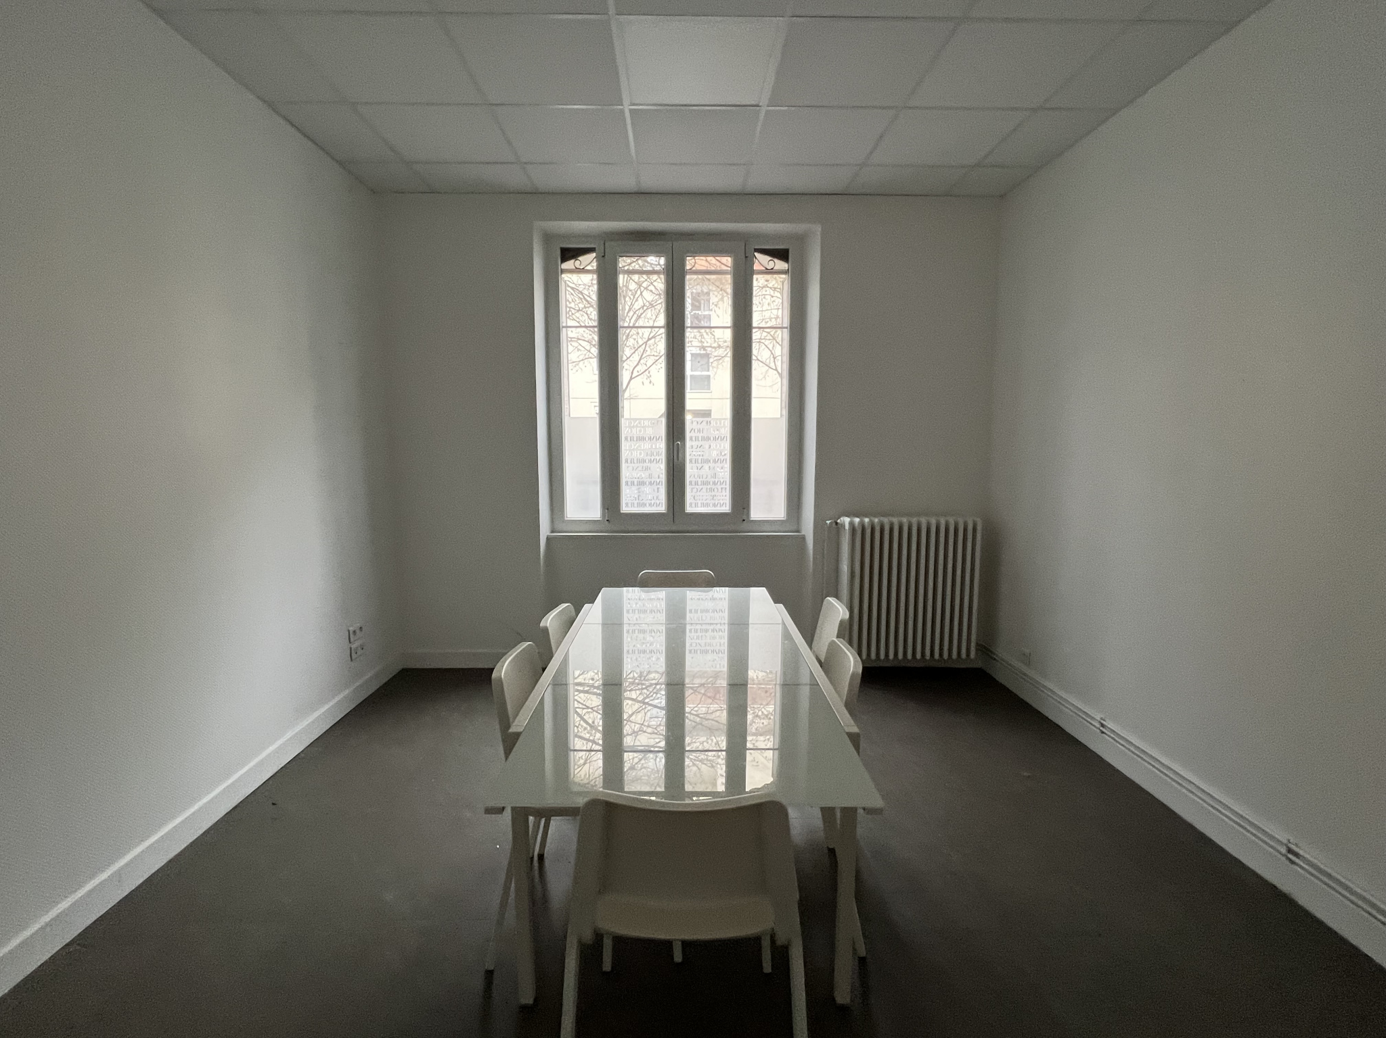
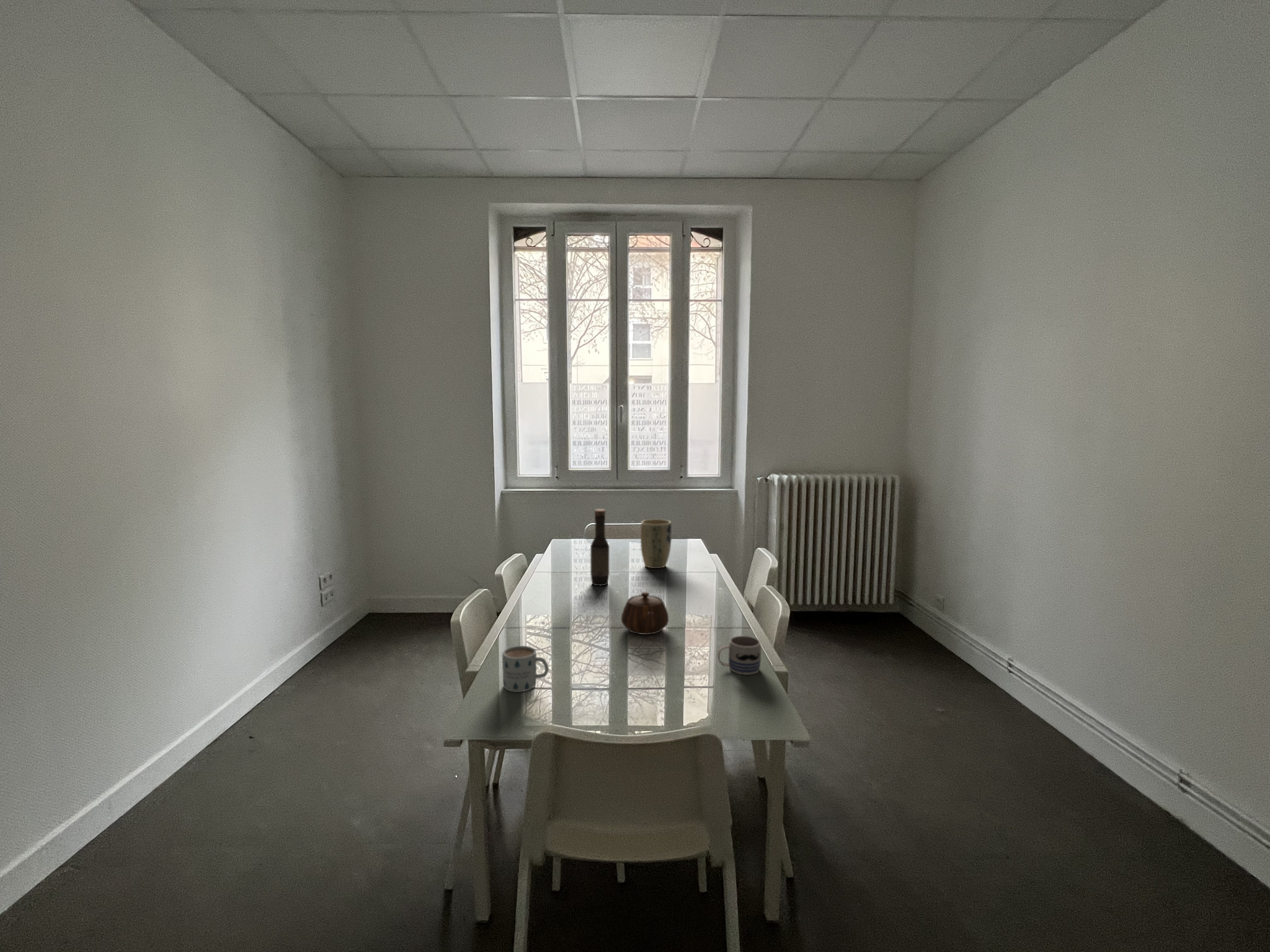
+ mug [502,645,549,693]
+ teapot [621,591,669,635]
+ mug [717,635,762,676]
+ bottle [590,508,610,586]
+ plant pot [640,519,672,569]
